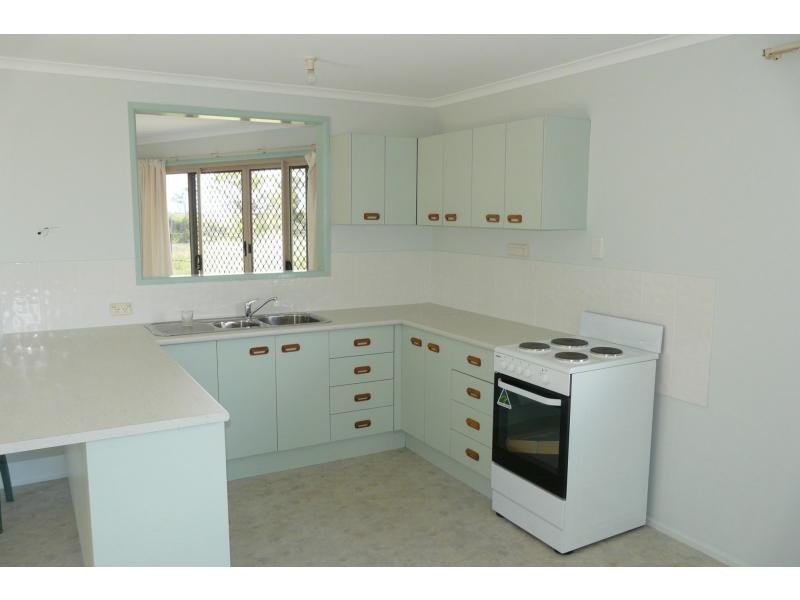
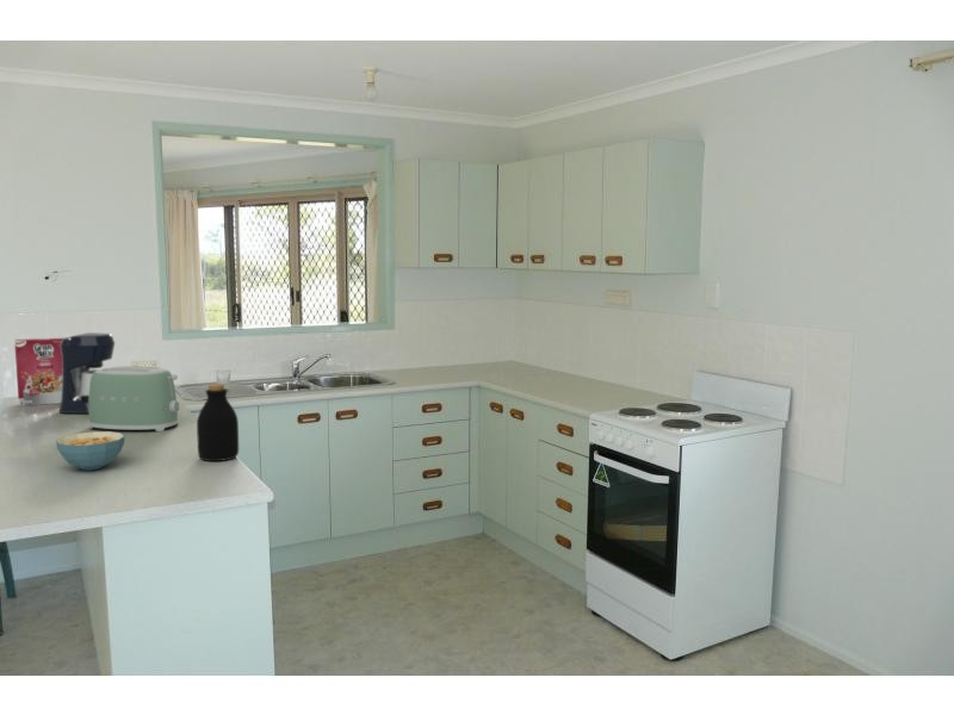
+ toaster [88,365,180,433]
+ coffee maker [58,331,116,415]
+ cereal bowl [55,430,126,471]
+ cereal box [13,337,64,408]
+ bottle [196,383,240,462]
